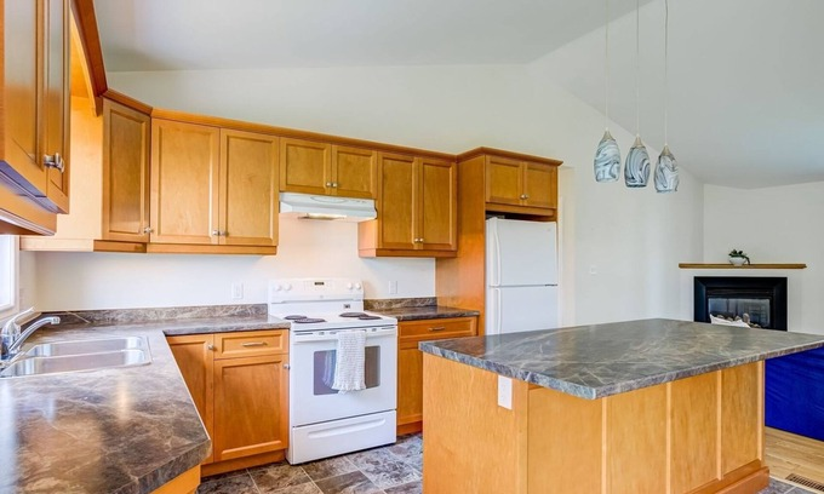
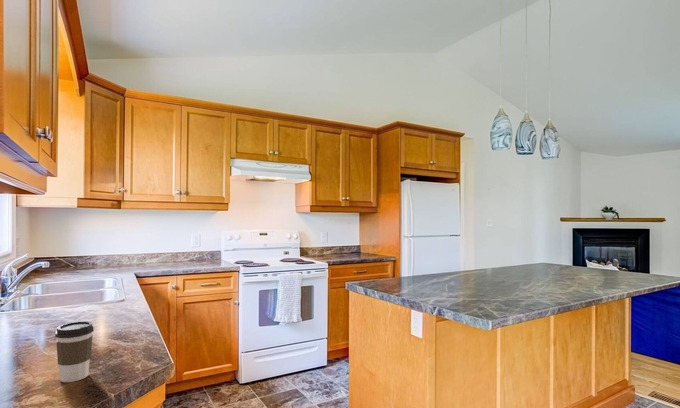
+ coffee cup [54,320,95,383]
